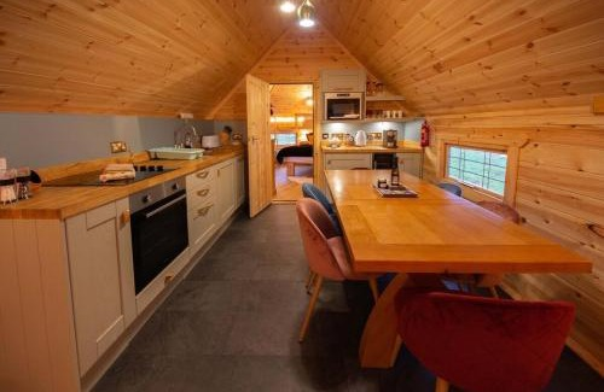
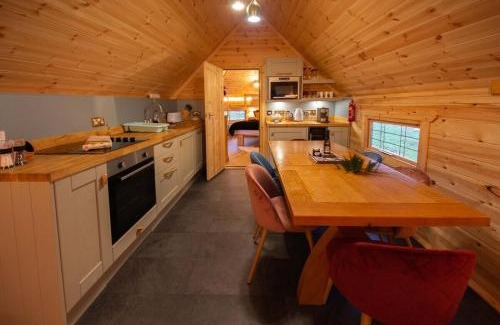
+ plant [330,151,387,174]
